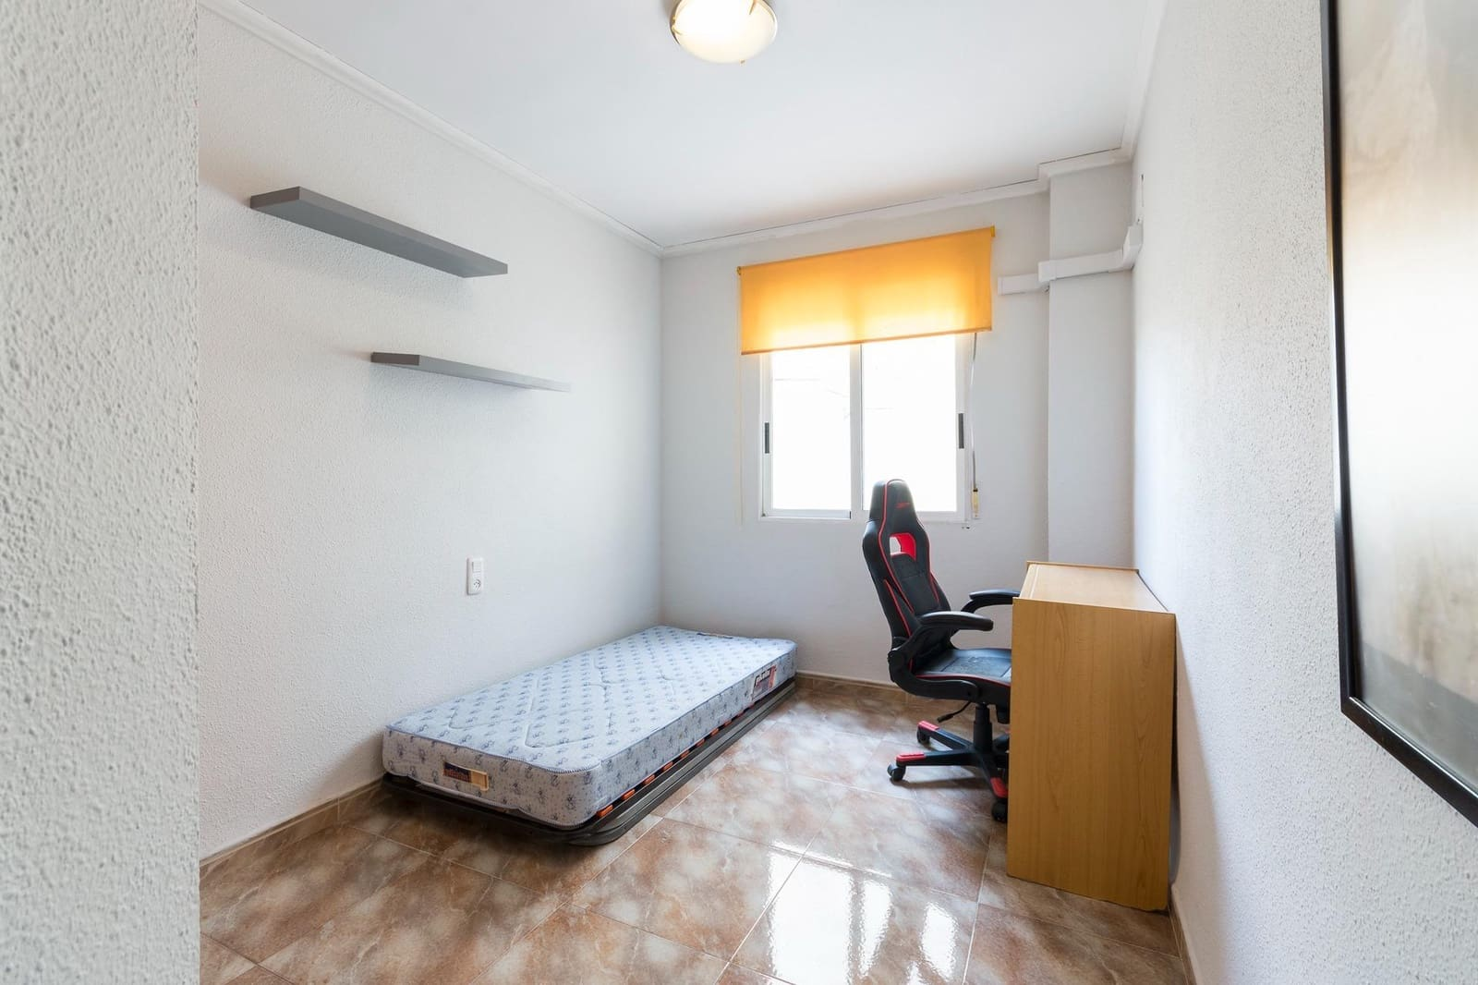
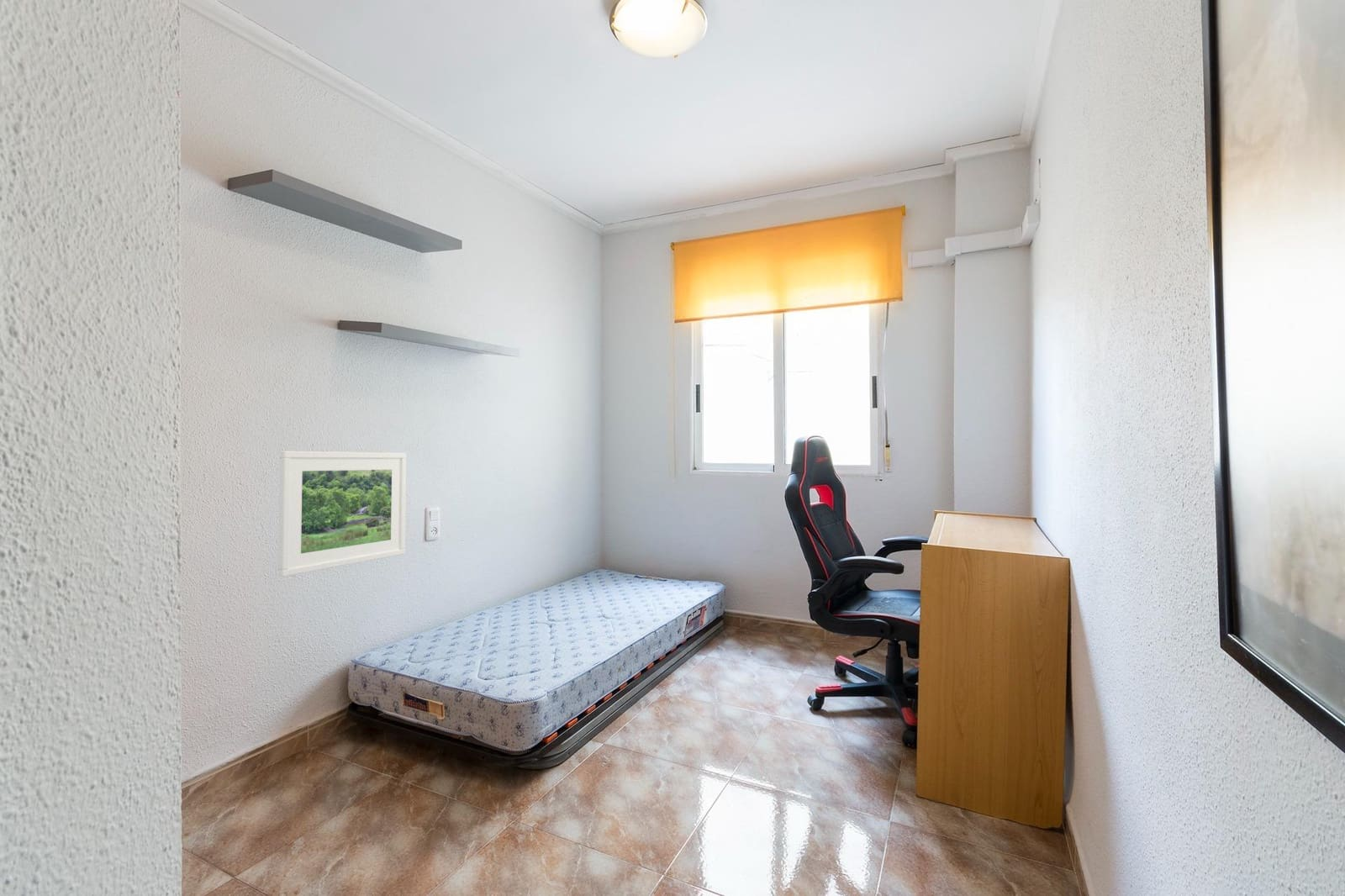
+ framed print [277,451,407,577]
